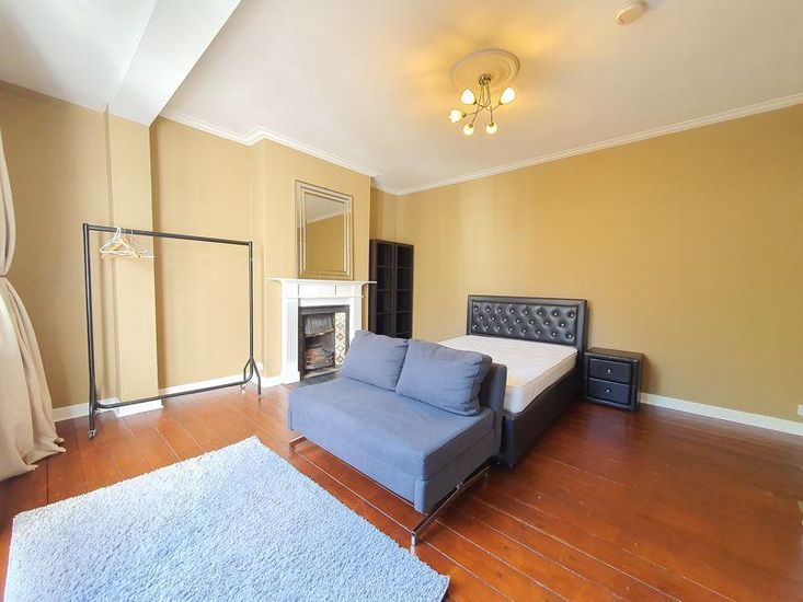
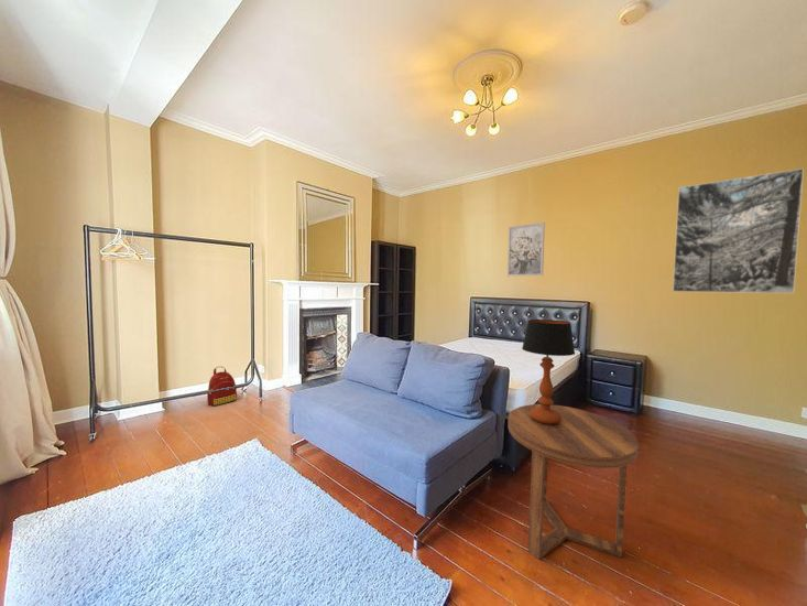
+ wall art [506,221,546,277]
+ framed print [672,167,805,294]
+ backpack [206,366,238,407]
+ table lamp [521,318,576,424]
+ side table [506,403,640,561]
